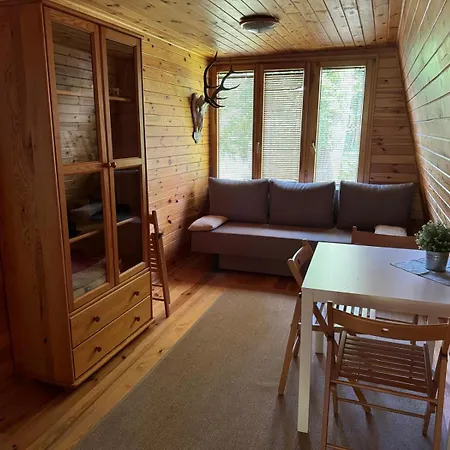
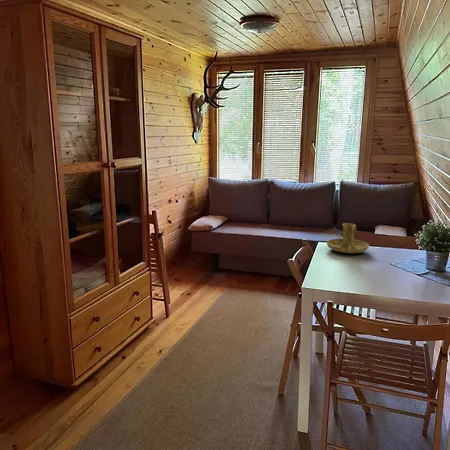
+ candle holder [326,222,370,254]
